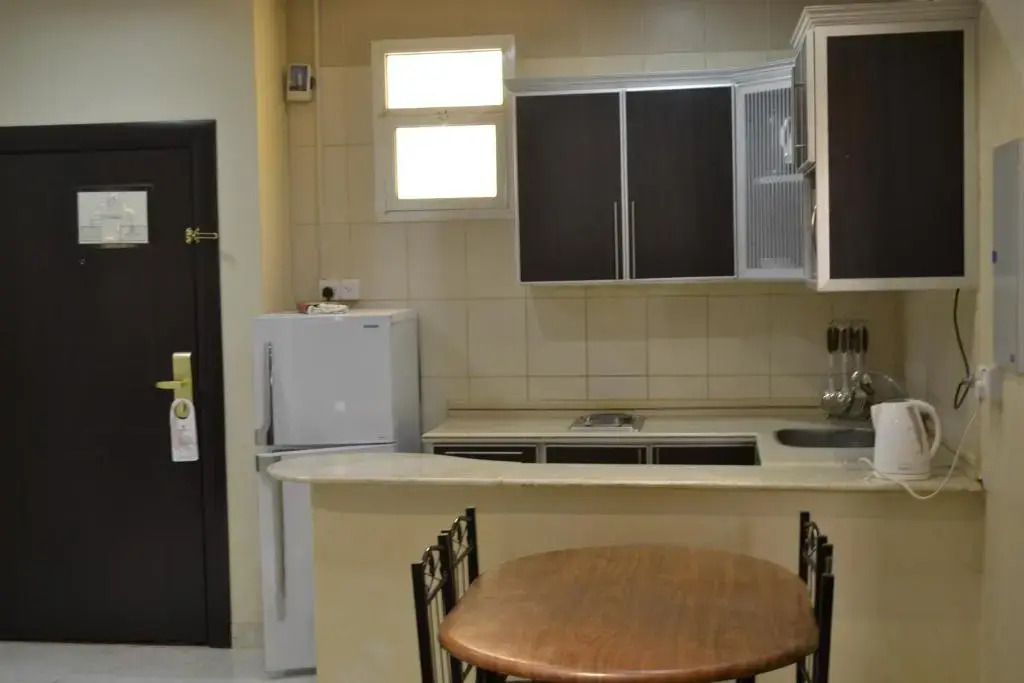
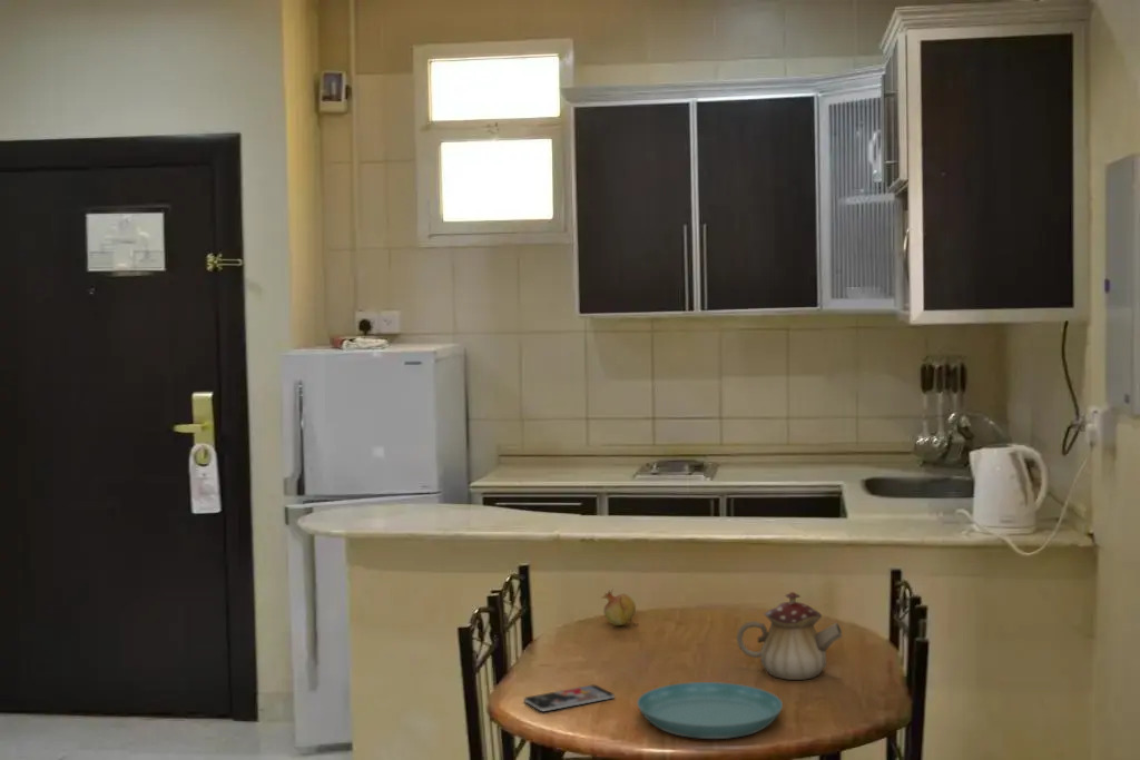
+ saucer [636,681,784,740]
+ fruit [600,589,639,626]
+ teapot [736,591,843,681]
+ smartphone [522,684,616,712]
